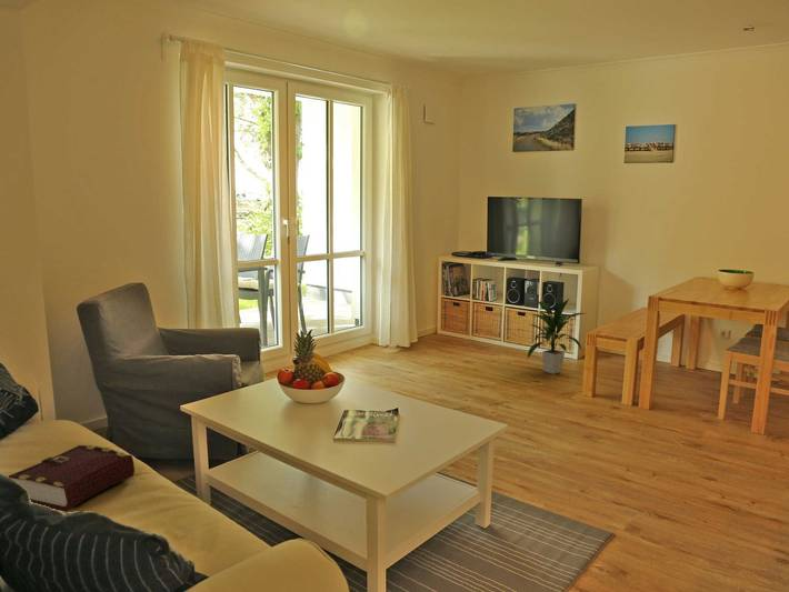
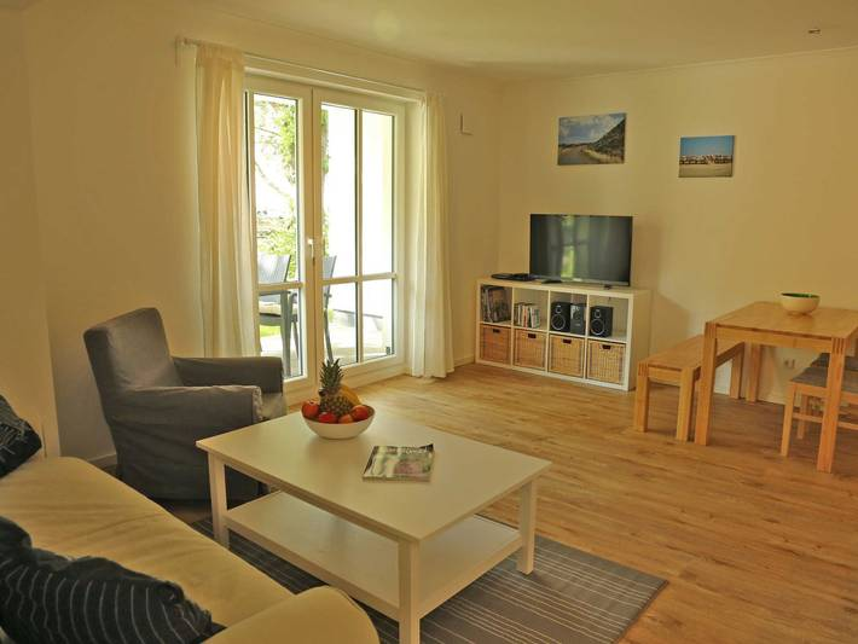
- indoor plant [526,298,588,375]
- book [8,444,136,513]
